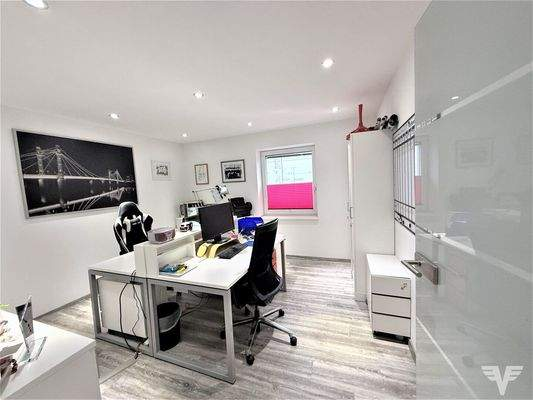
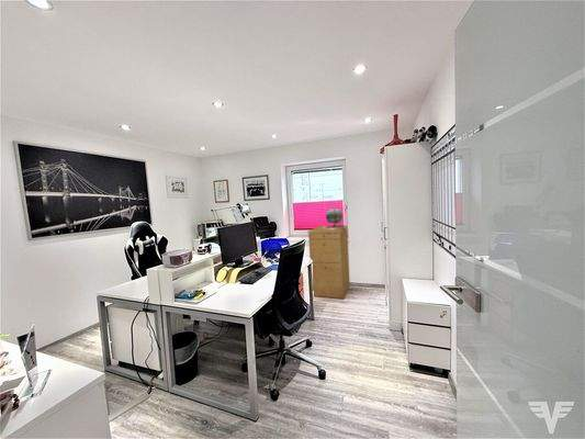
+ globe [322,206,348,230]
+ filing cabinet [306,225,351,300]
